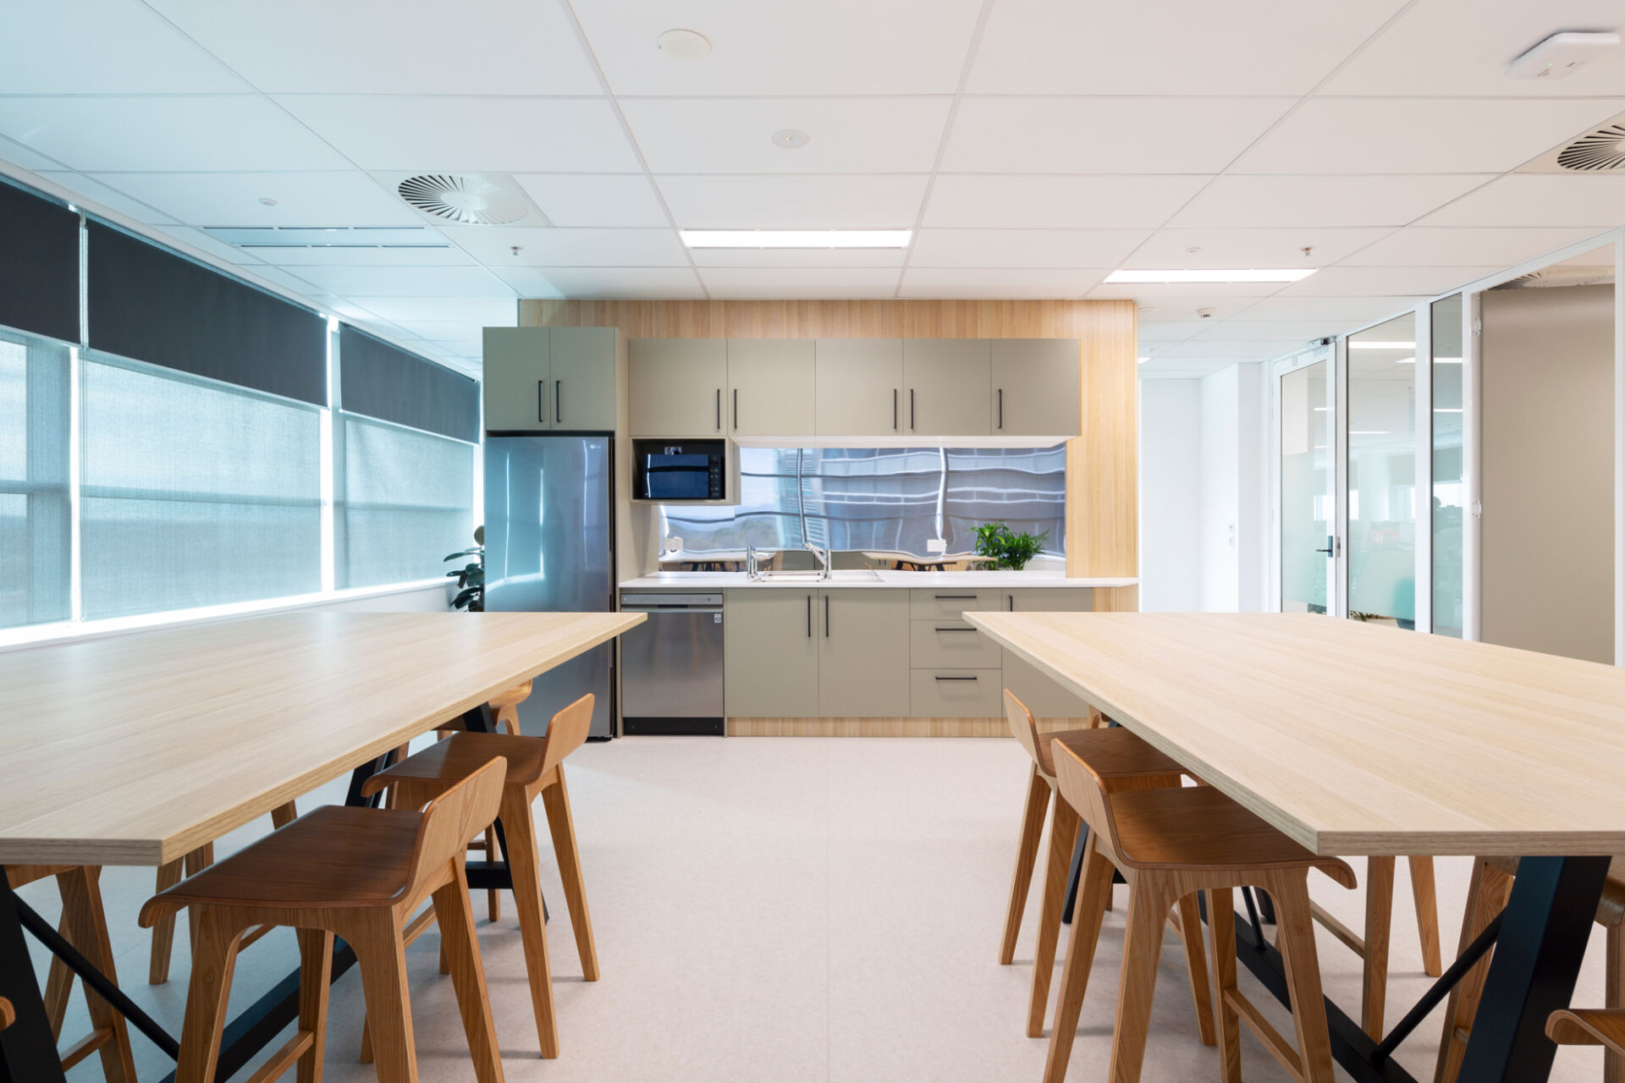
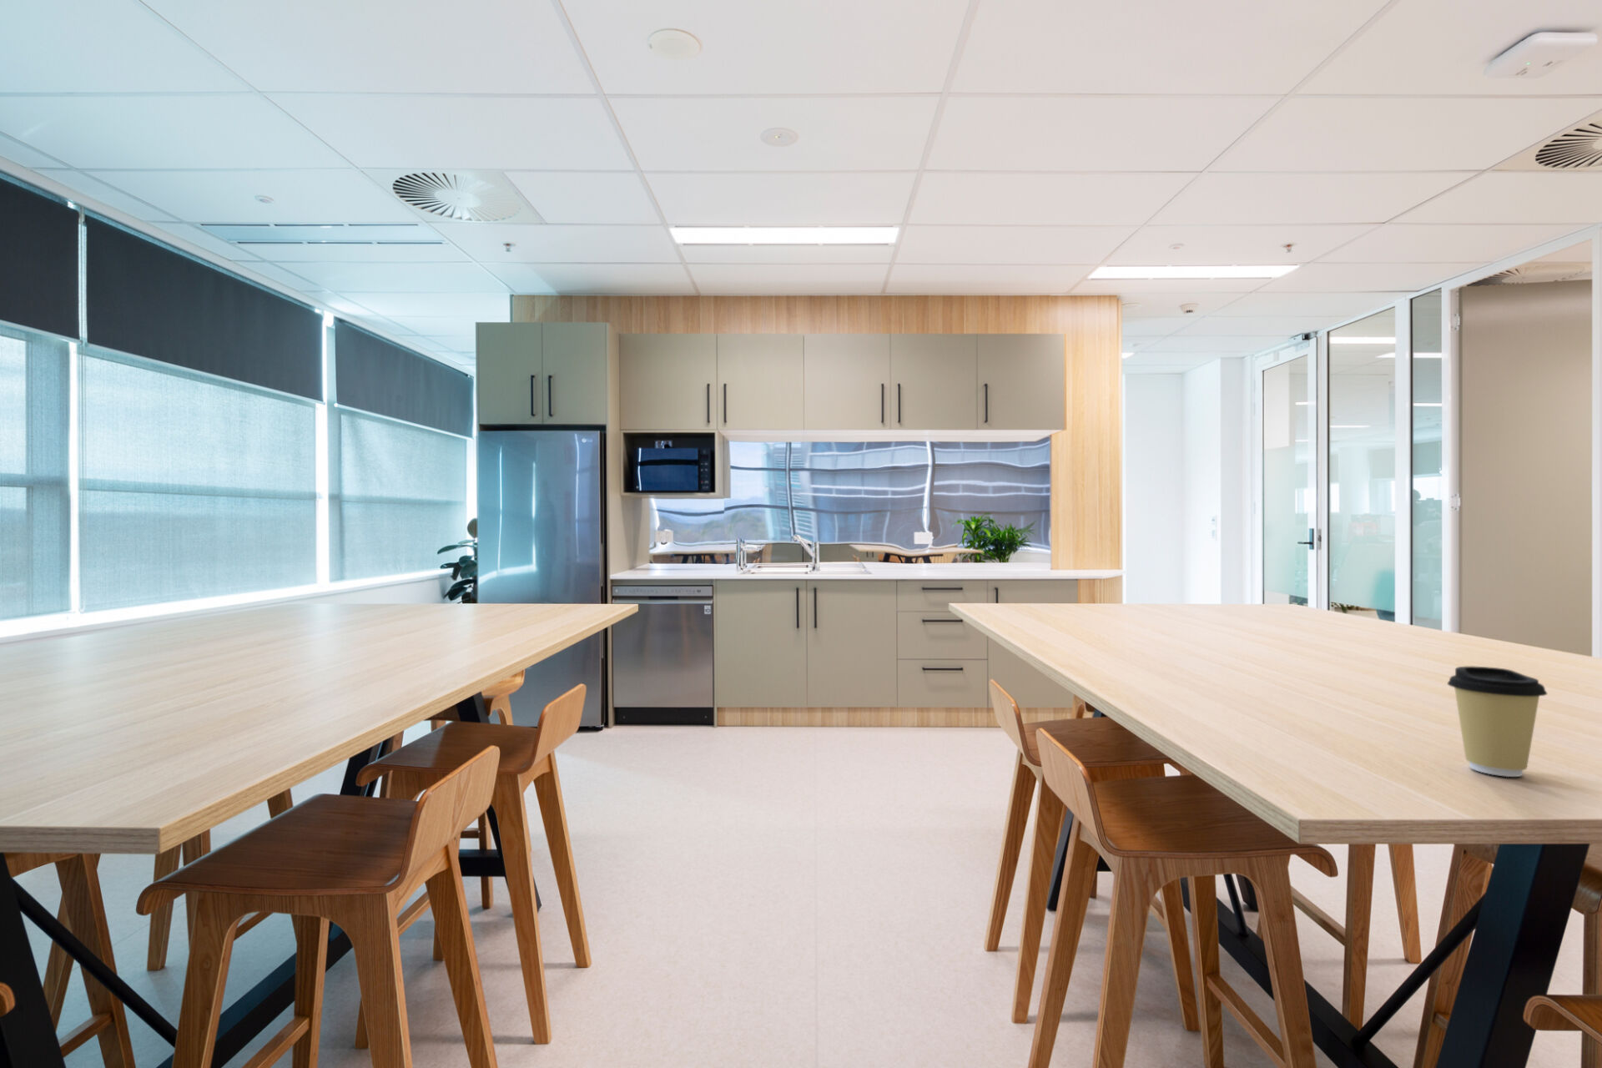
+ coffee cup [1447,666,1548,777]
